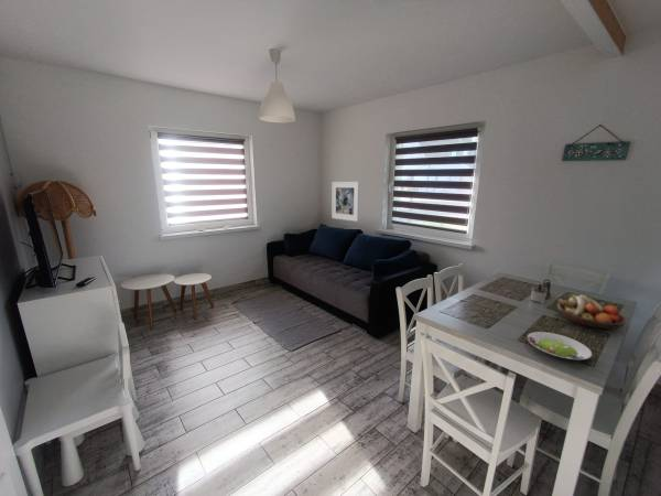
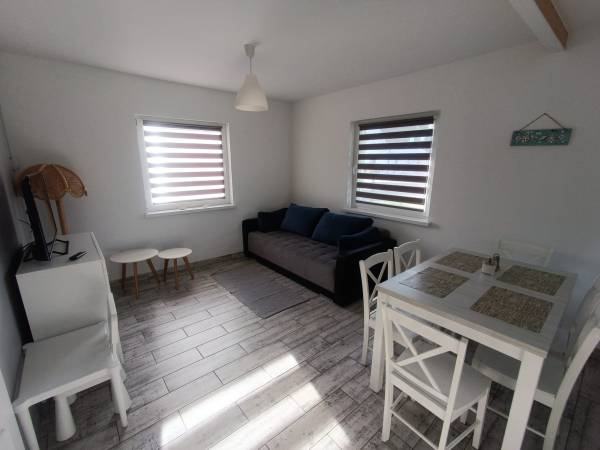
- fruit bowl [556,293,627,330]
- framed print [330,181,360,223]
- salad plate [525,331,593,360]
